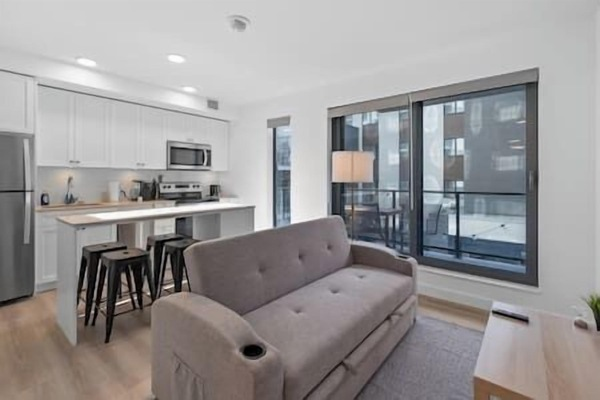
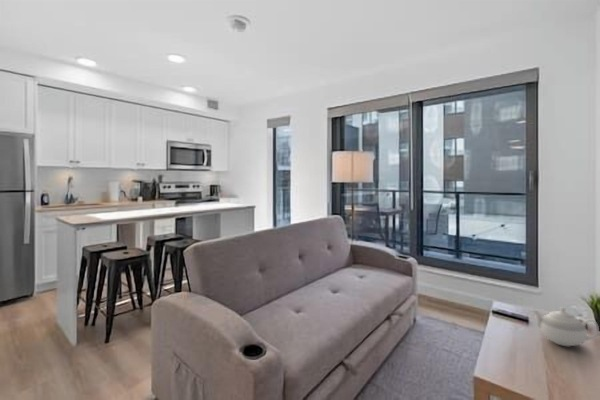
+ teapot [532,306,600,347]
